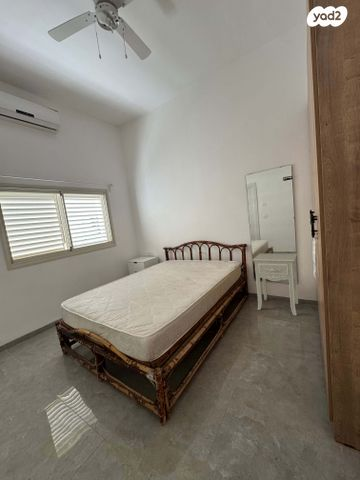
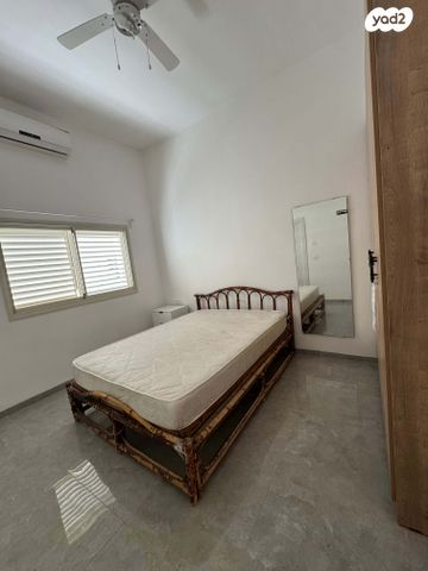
- nightstand [251,253,299,316]
